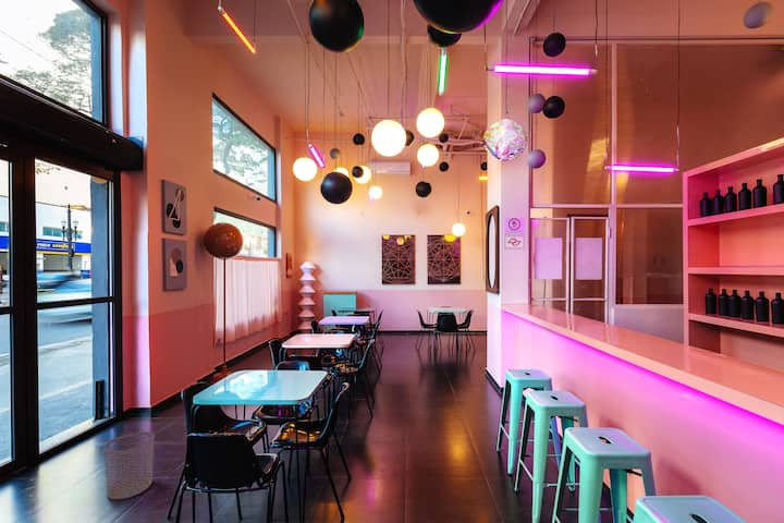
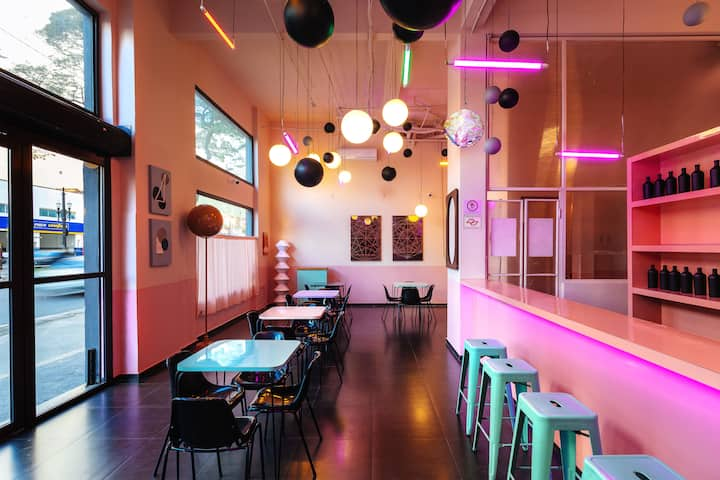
- waste bin [102,430,155,500]
